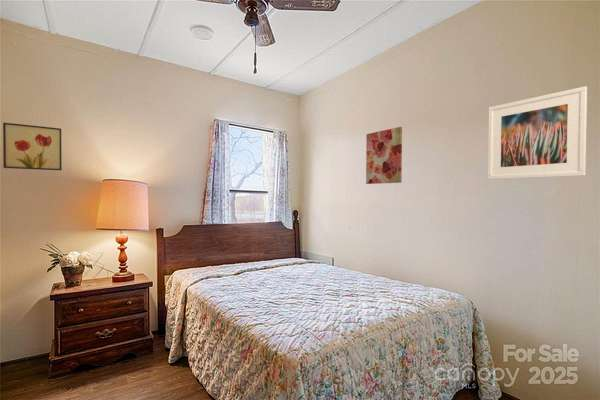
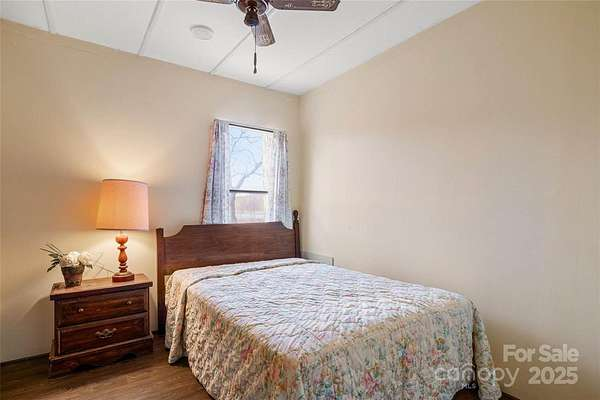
- wall art [365,126,403,185]
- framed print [487,85,588,180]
- wall art [2,122,63,171]
